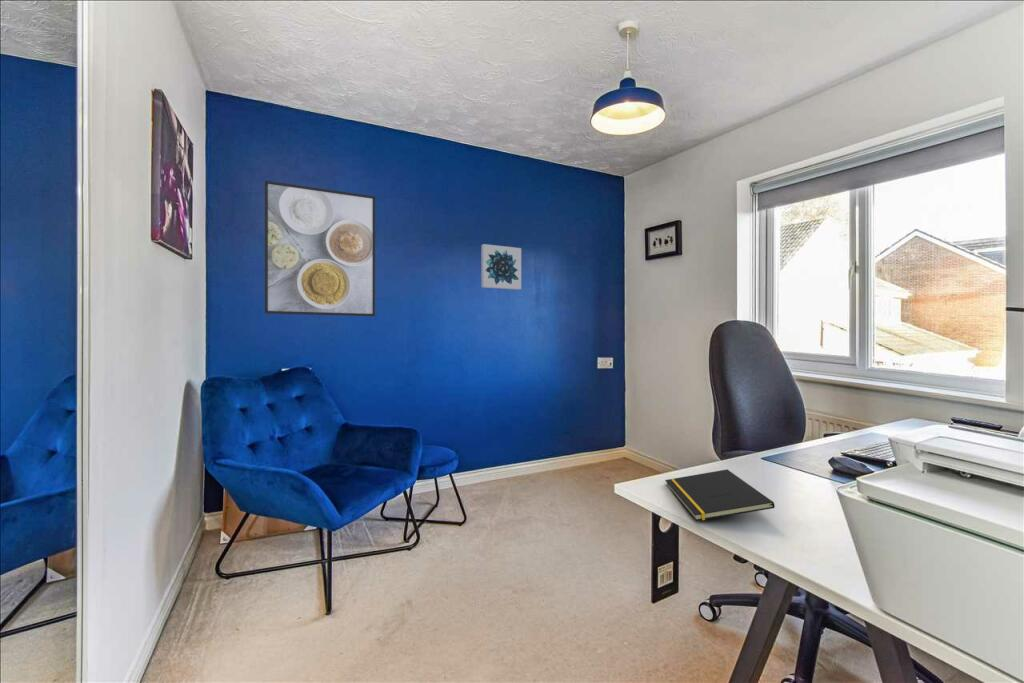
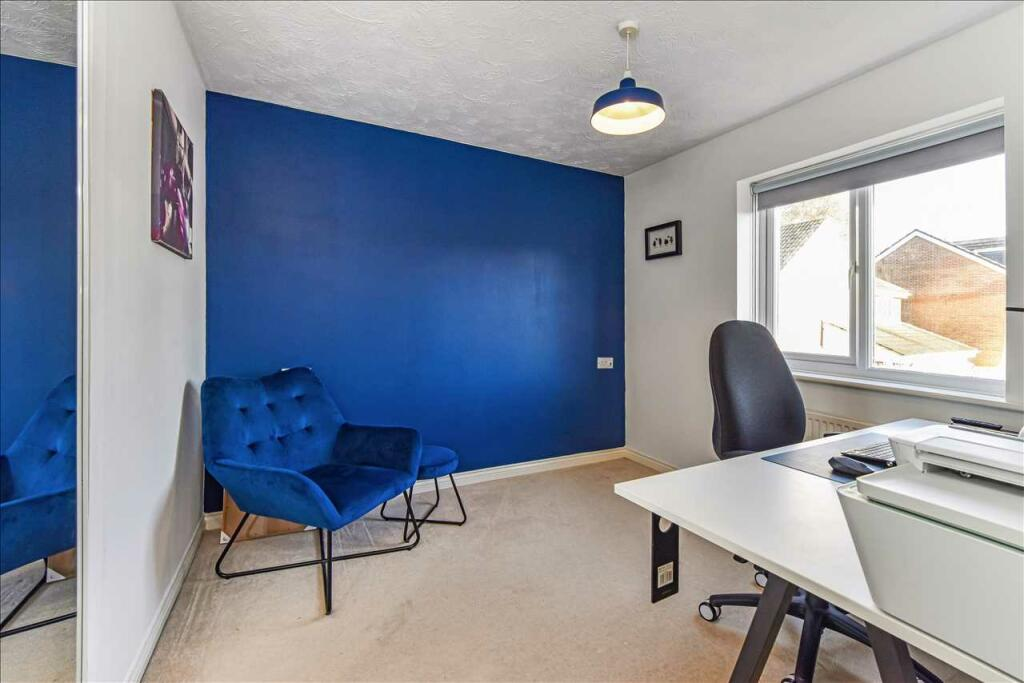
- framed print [264,180,376,317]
- notepad [664,469,776,522]
- wall art [480,243,522,291]
